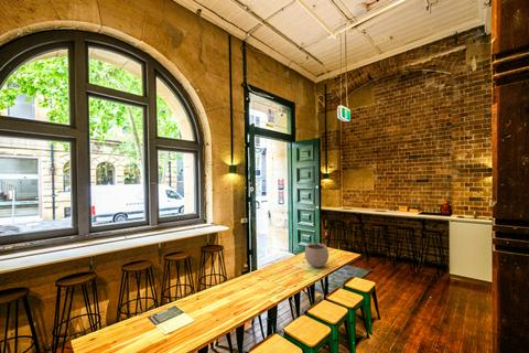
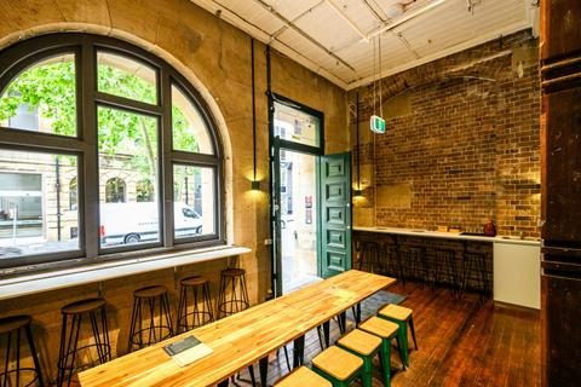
- plant pot [304,237,330,268]
